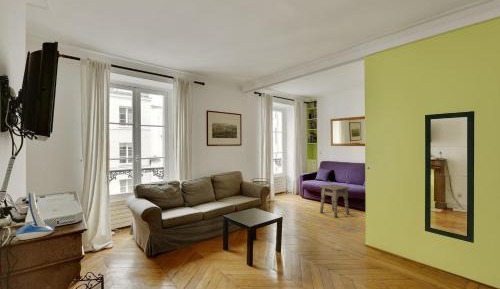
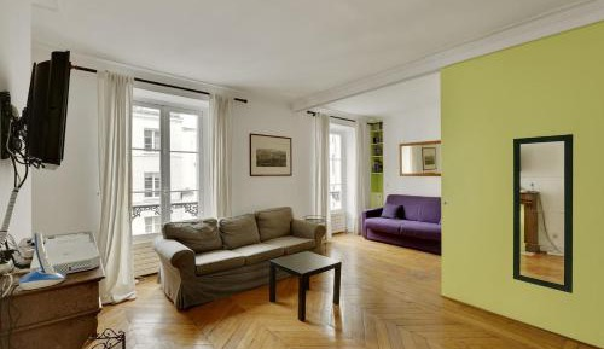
- side table [319,183,350,218]
